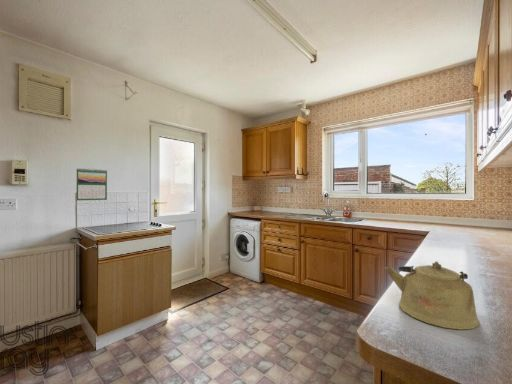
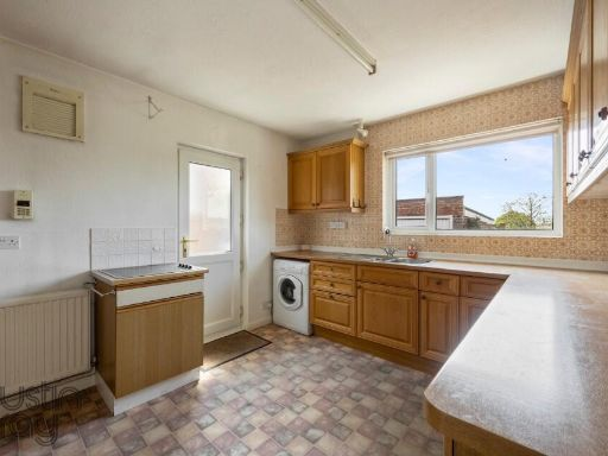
- kettle [383,260,480,331]
- calendar [75,167,108,201]
